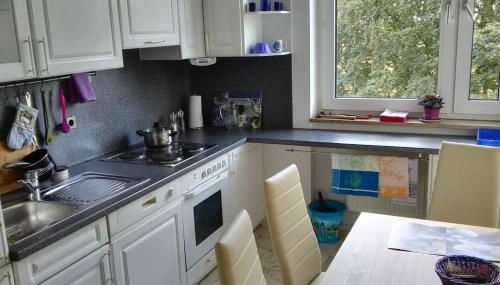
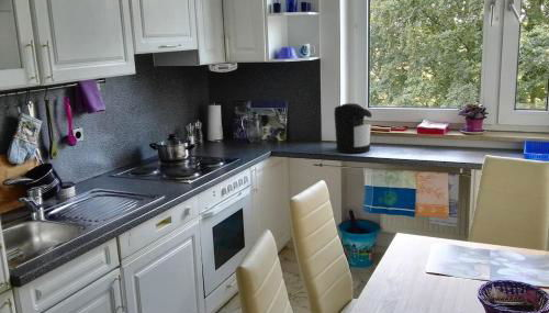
+ coffee maker [333,102,373,154]
